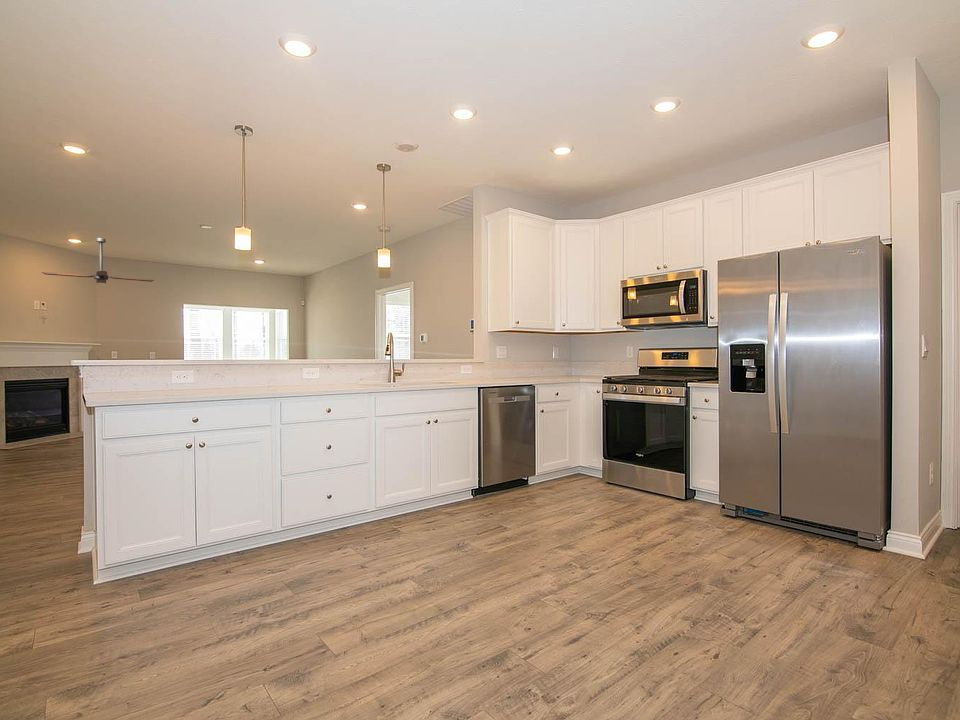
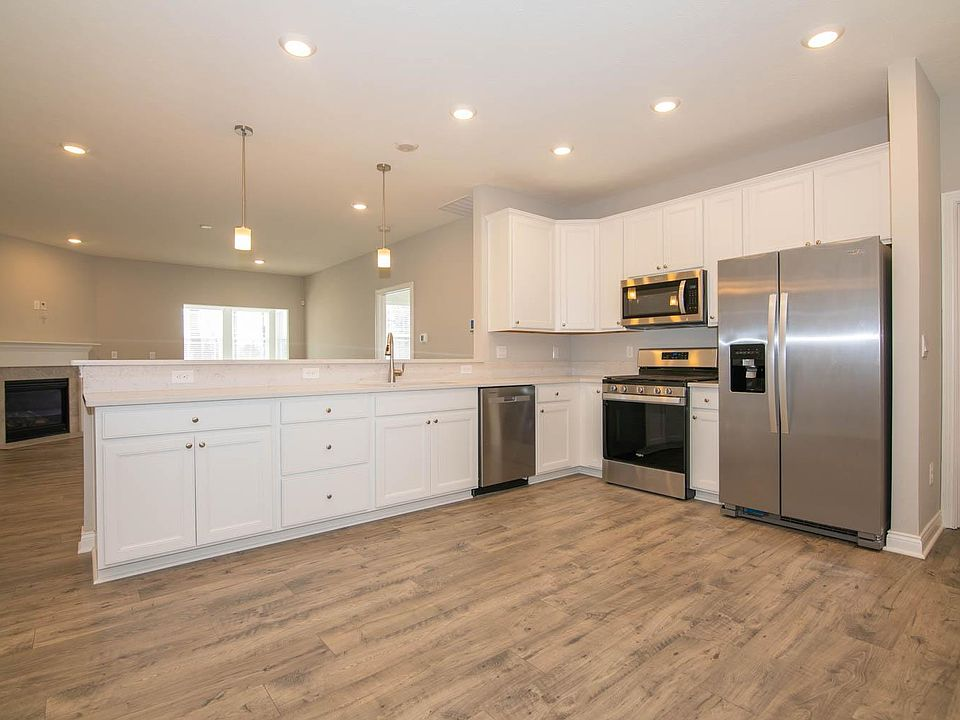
- ceiling fan [40,237,155,284]
